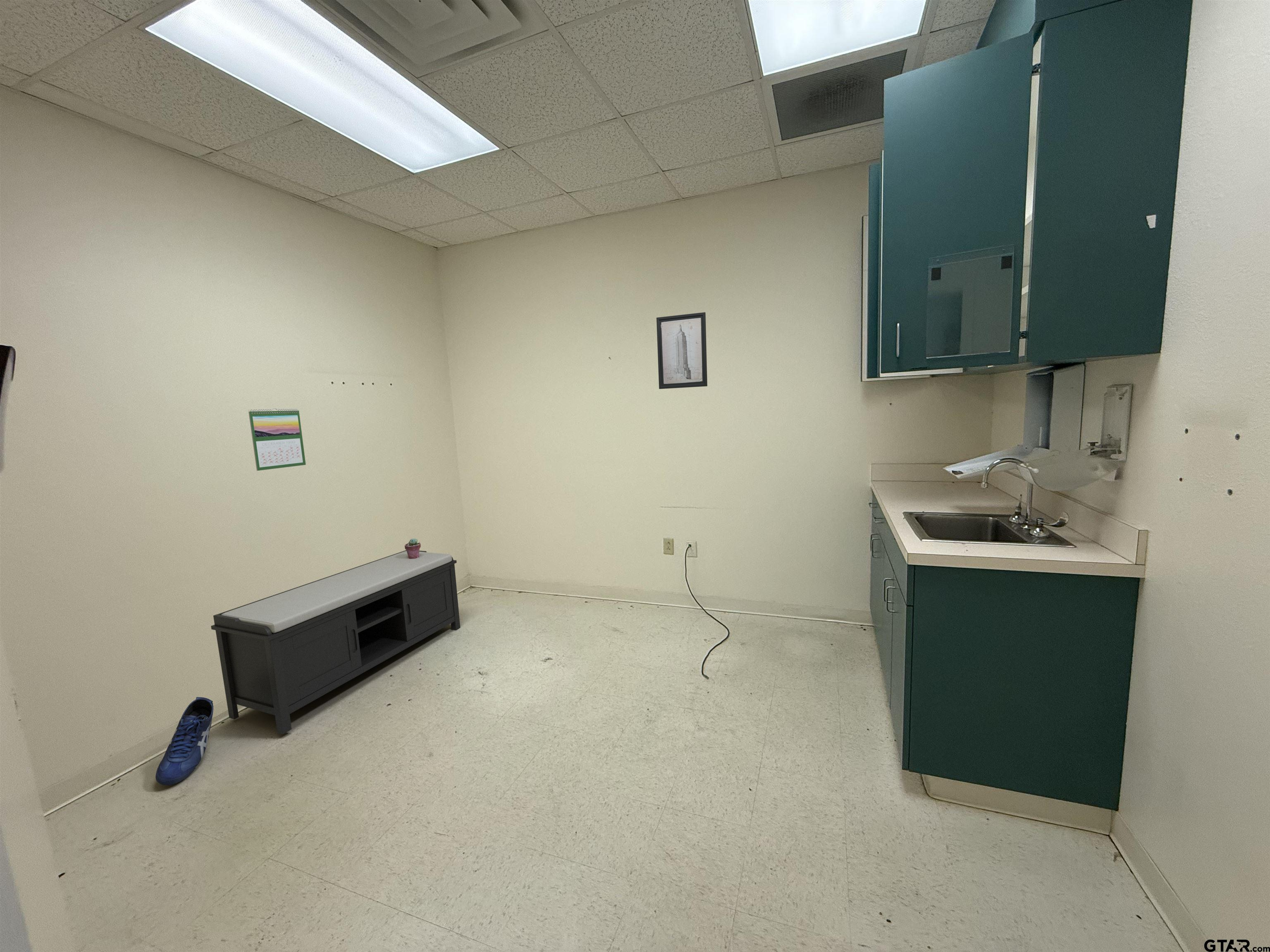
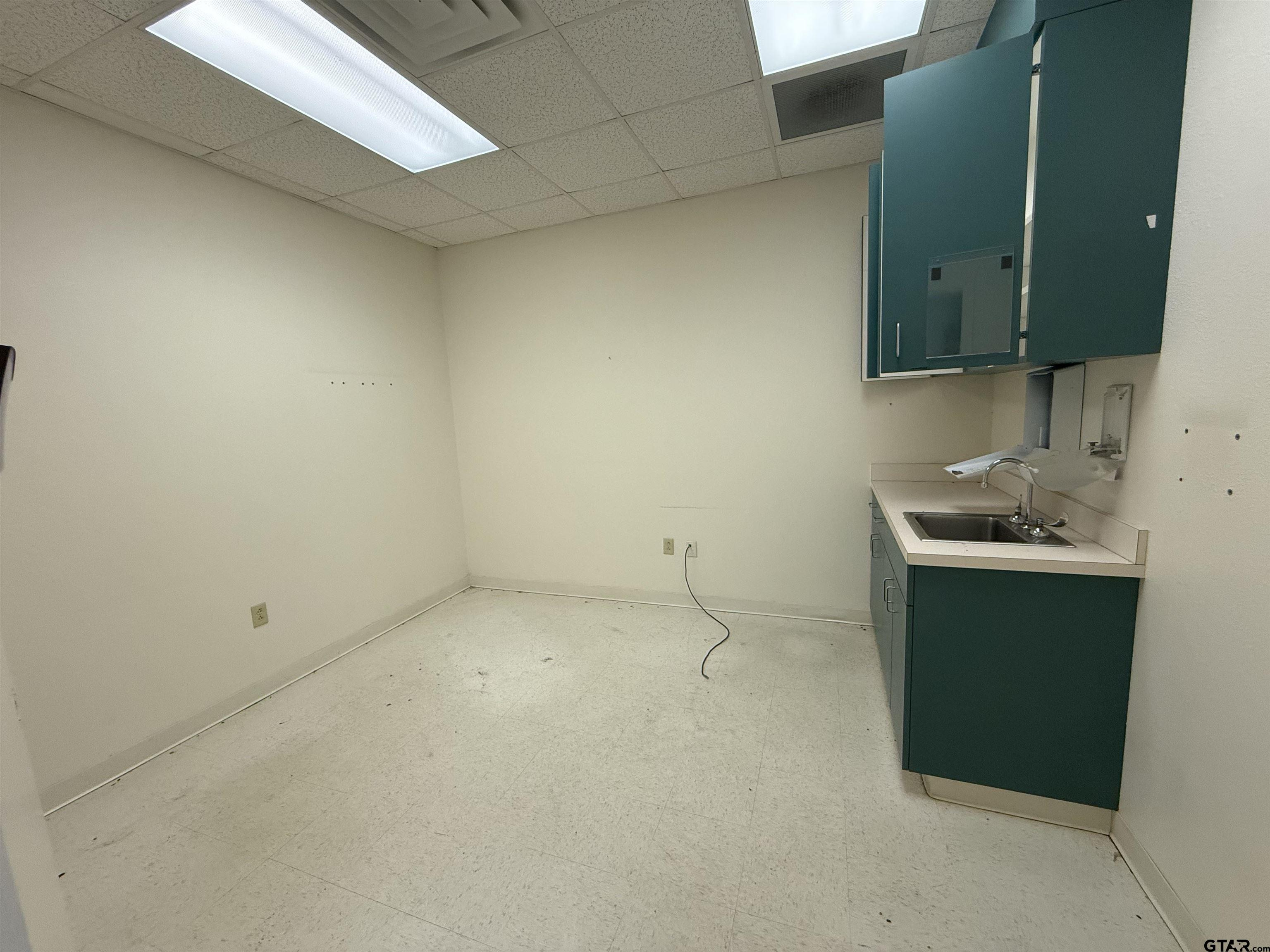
- calendar [248,408,306,471]
- shoe [155,697,214,785]
- bench [210,550,461,735]
- potted succulent [404,538,421,559]
- wall art [656,312,708,389]
